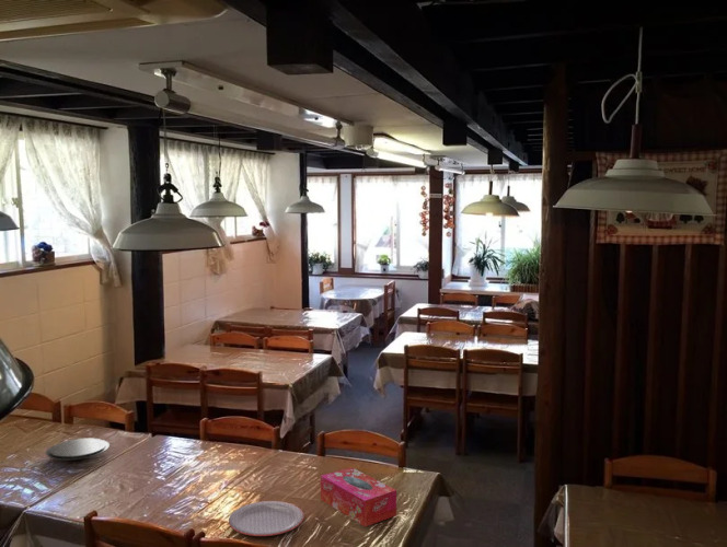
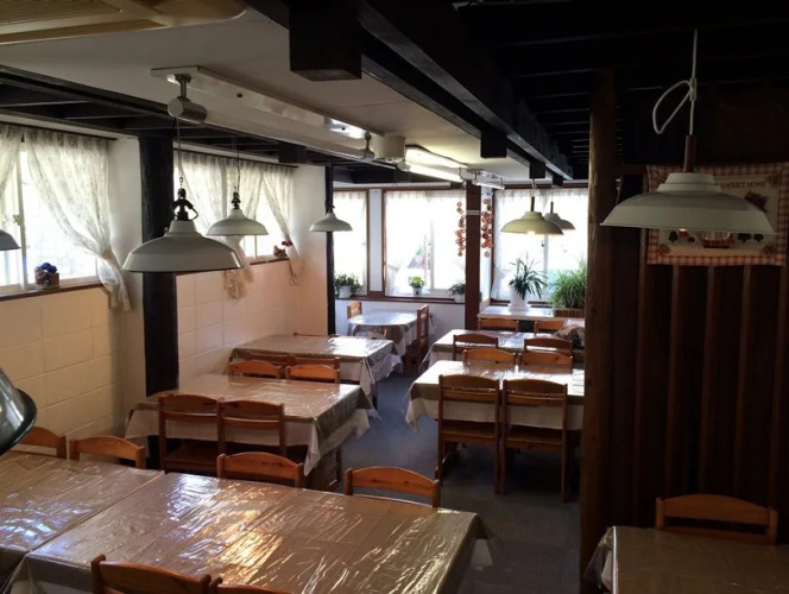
- tissue box [320,466,397,528]
- plate [45,438,111,462]
- plate [228,500,305,537]
